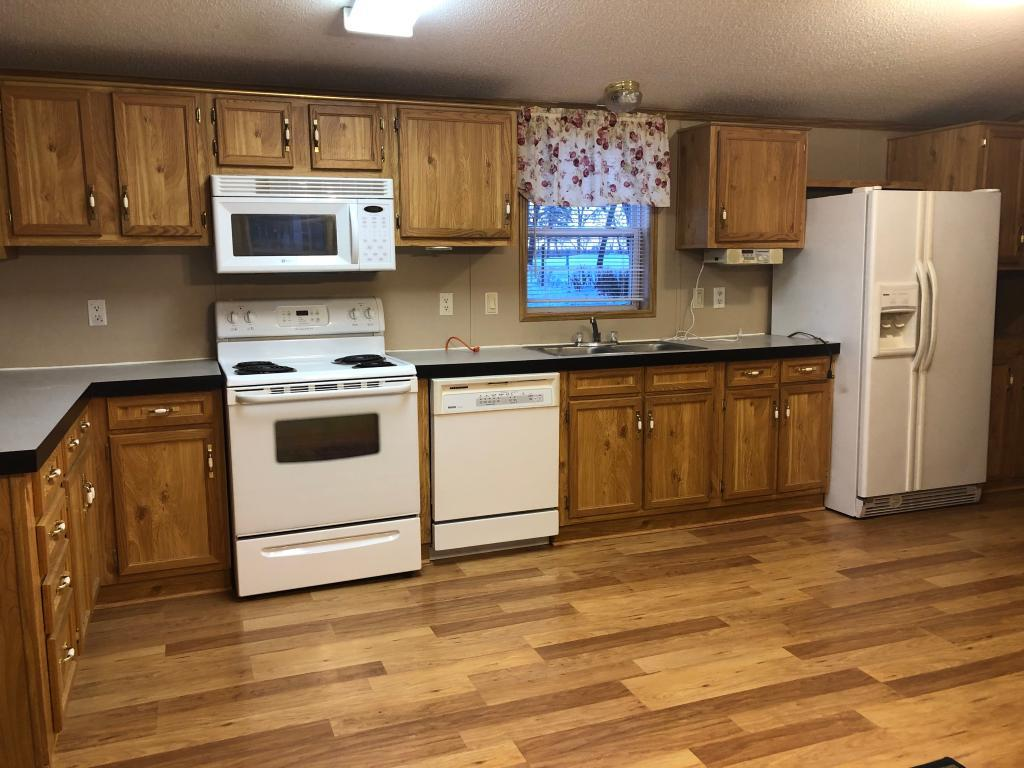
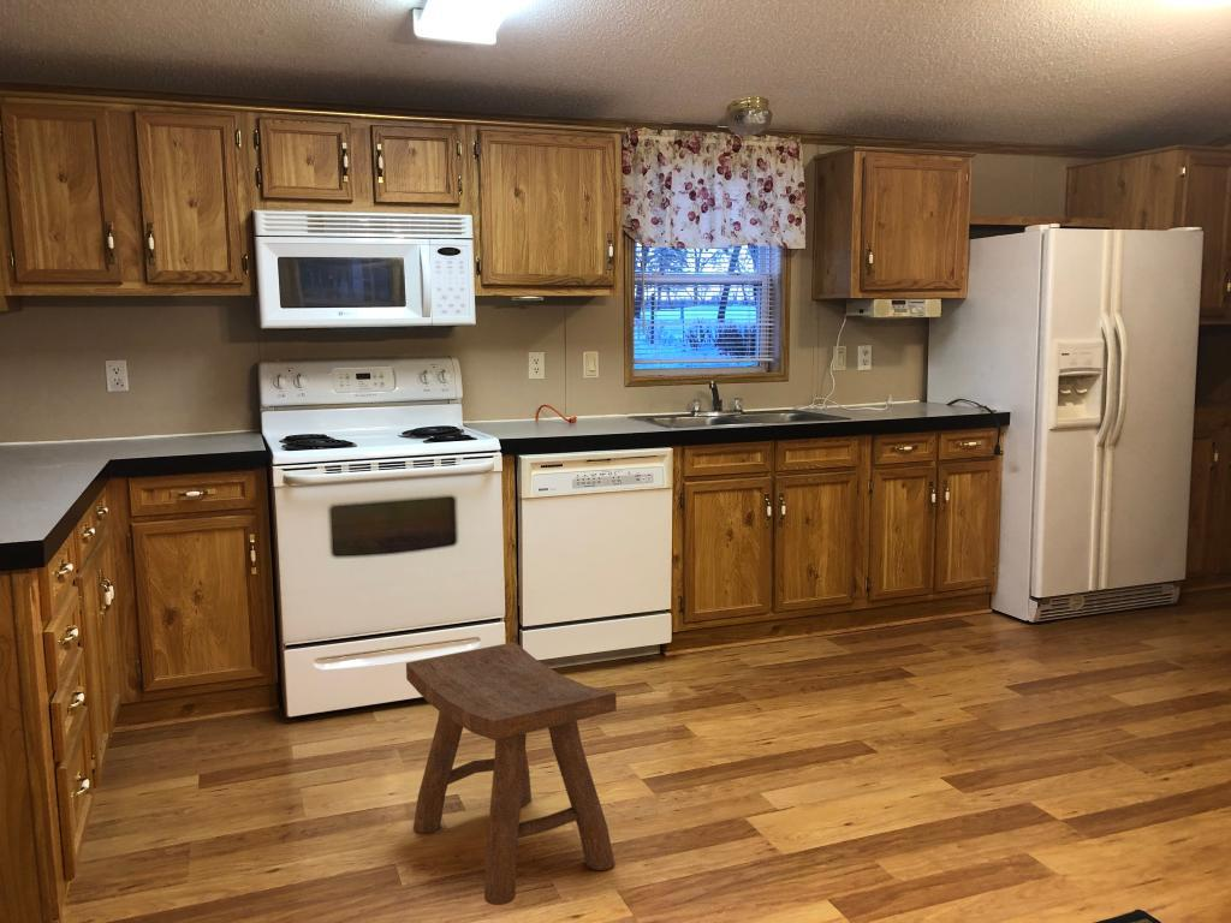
+ stool [405,641,618,906]
